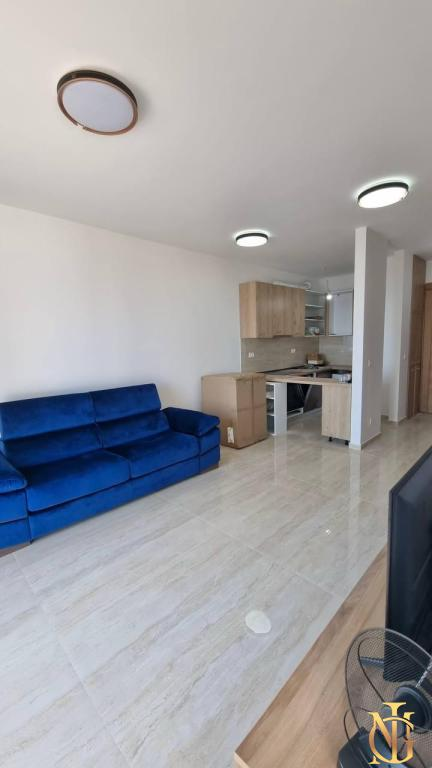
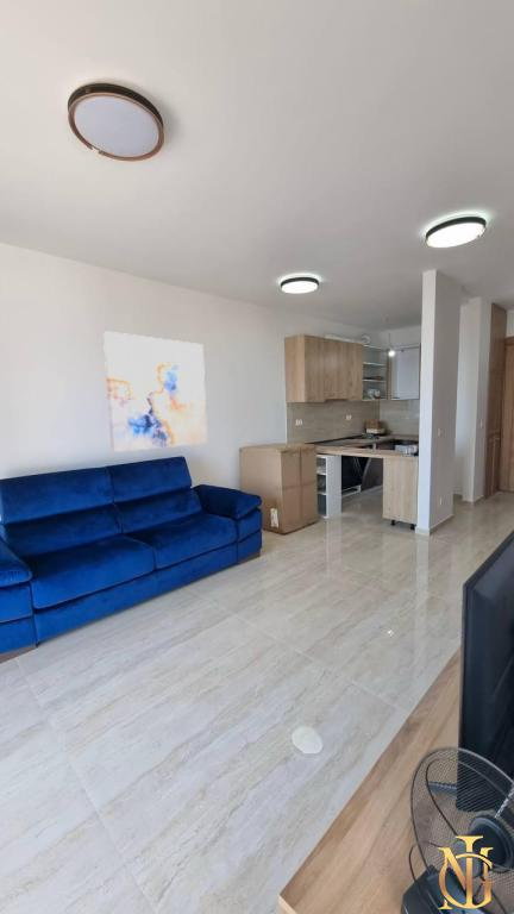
+ wall art [102,331,208,453]
